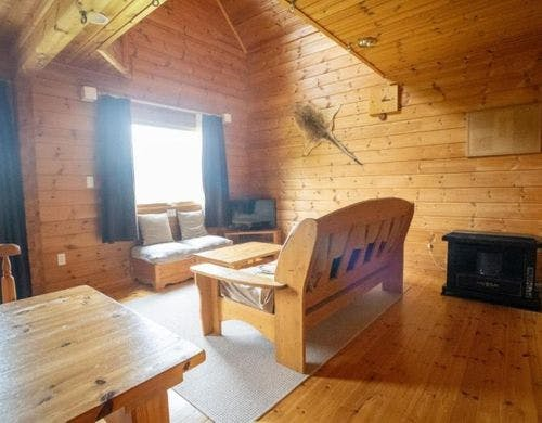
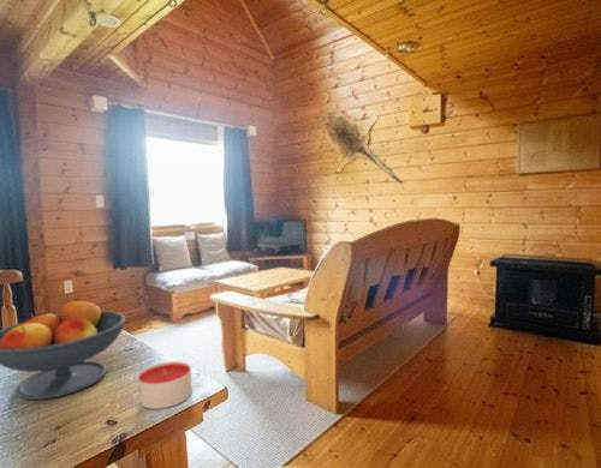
+ candle [137,360,194,410]
+ fruit bowl [0,296,127,401]
